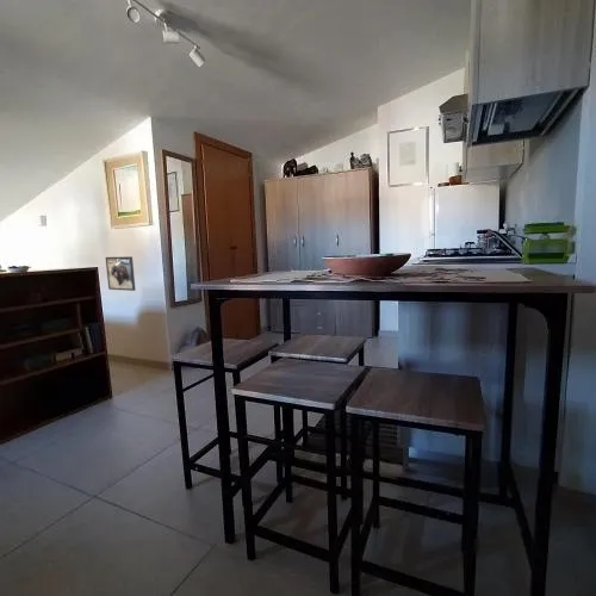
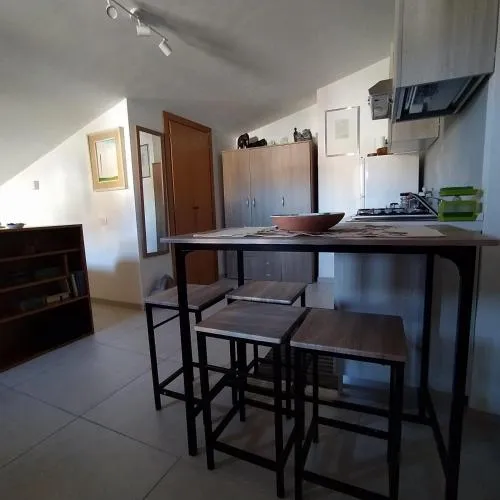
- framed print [105,255,137,292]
